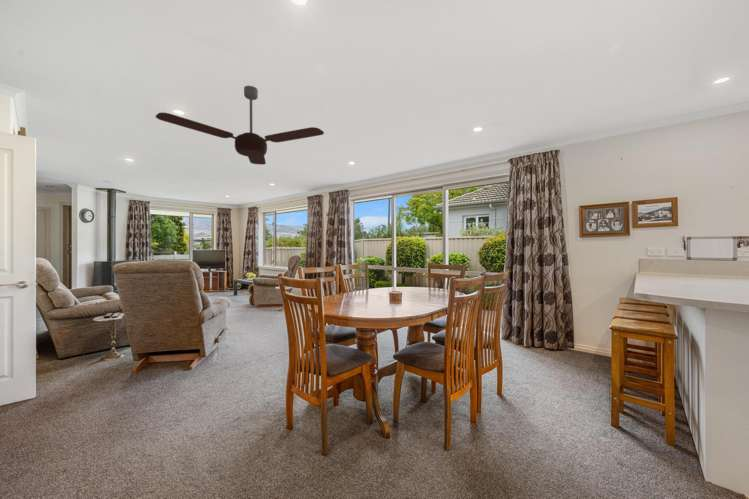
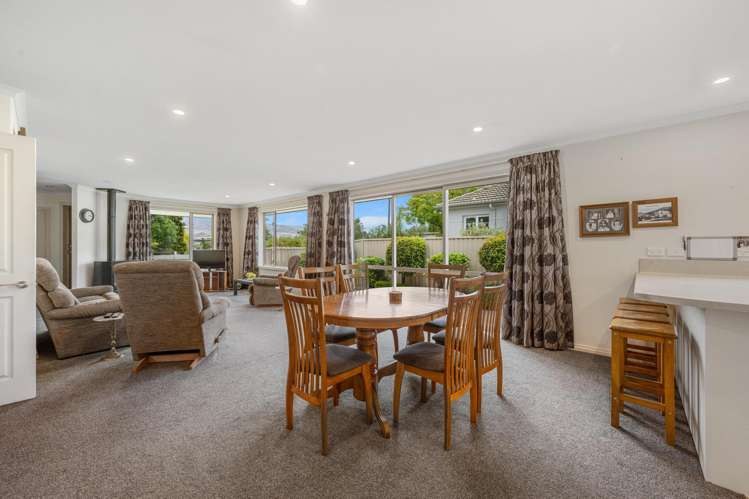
- ceiling fan [155,85,325,166]
